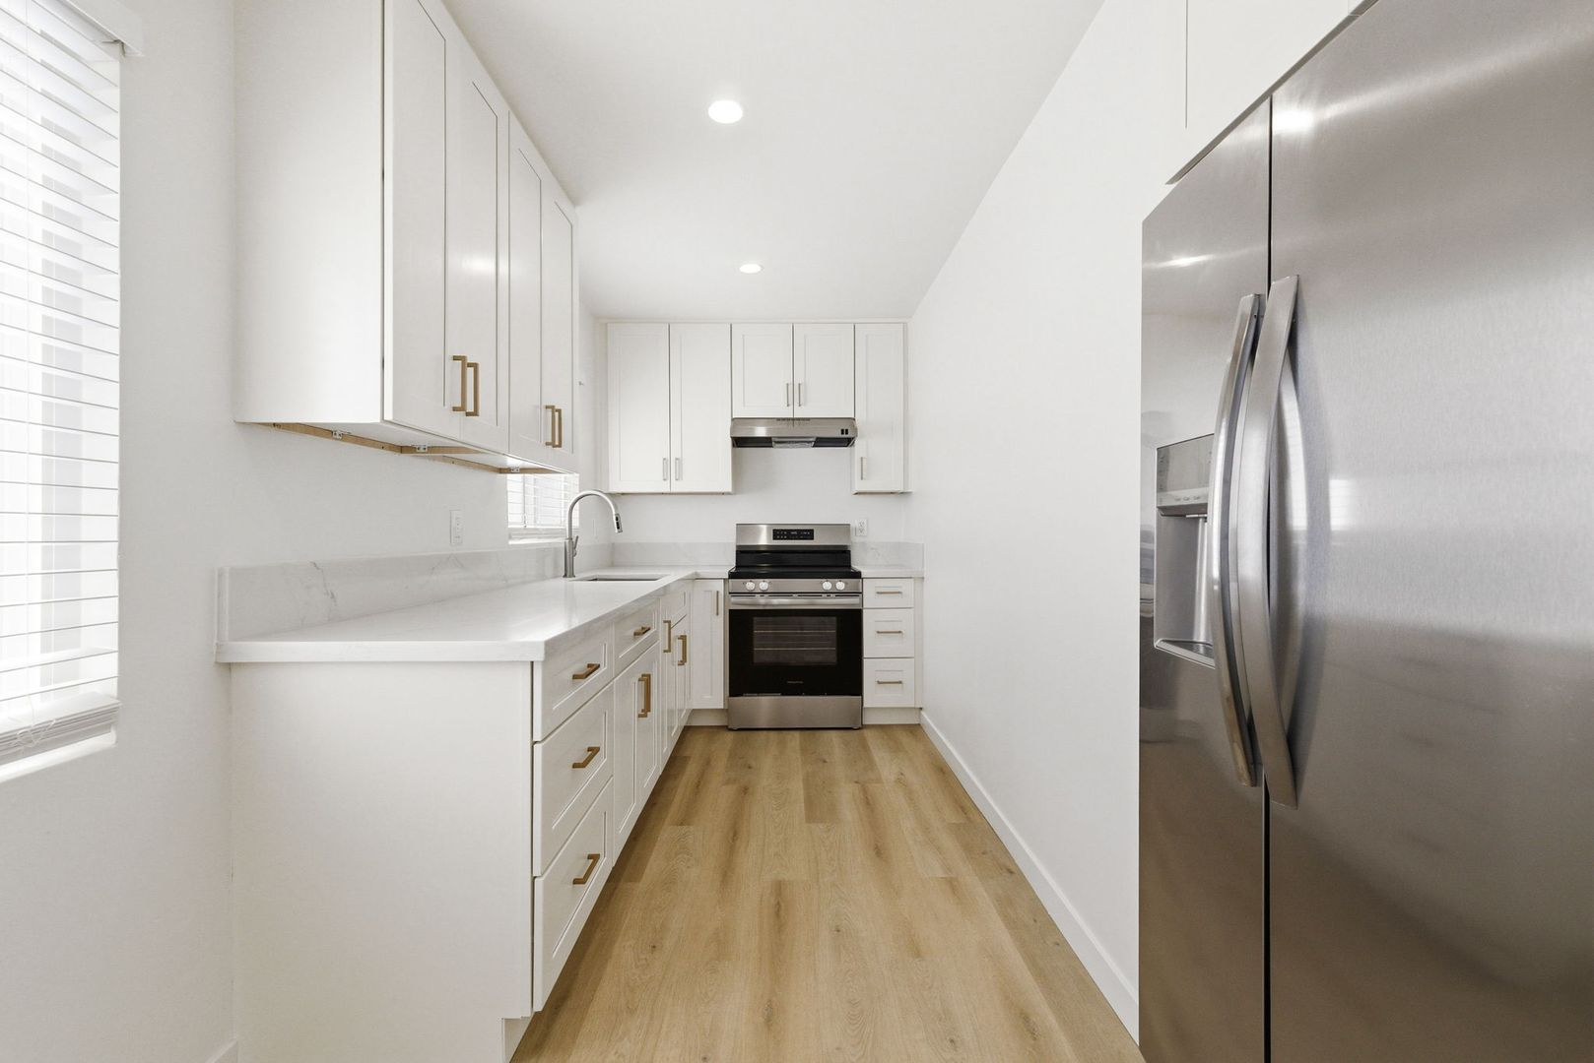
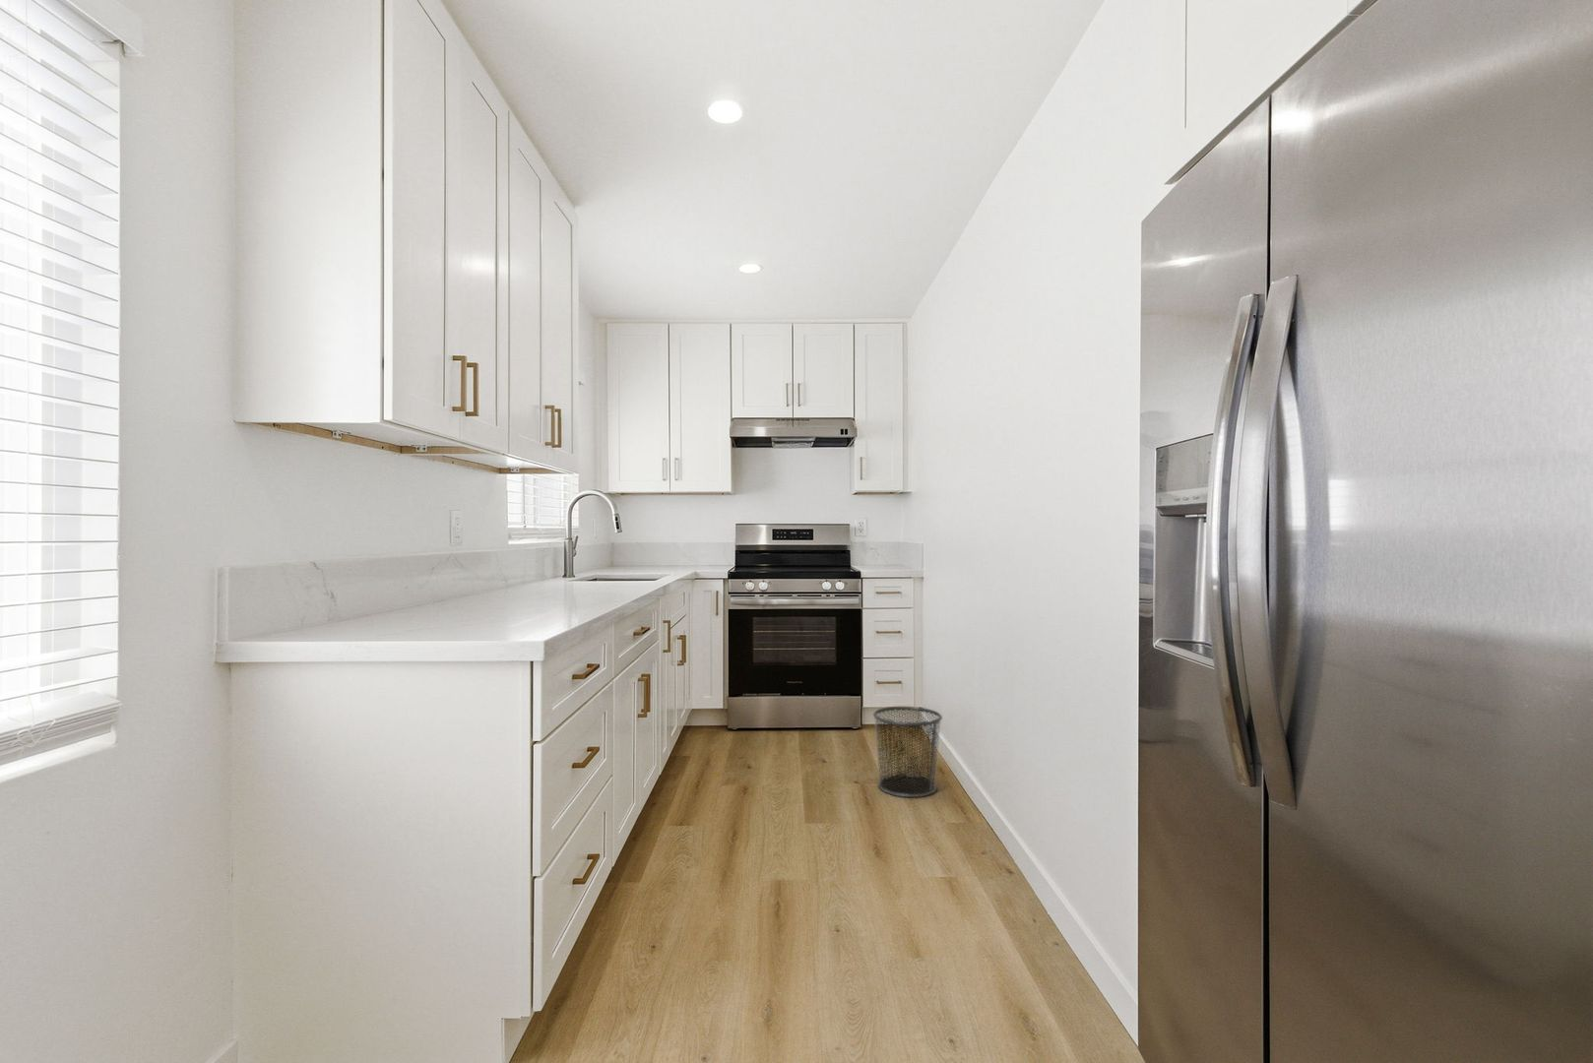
+ waste bin [872,706,943,798]
